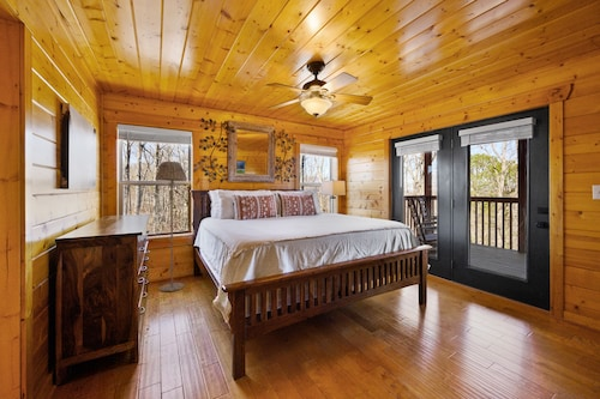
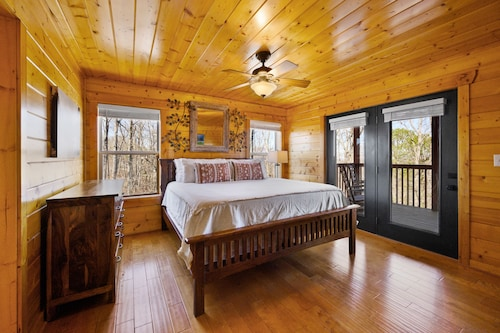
- floor lamp [155,161,188,292]
